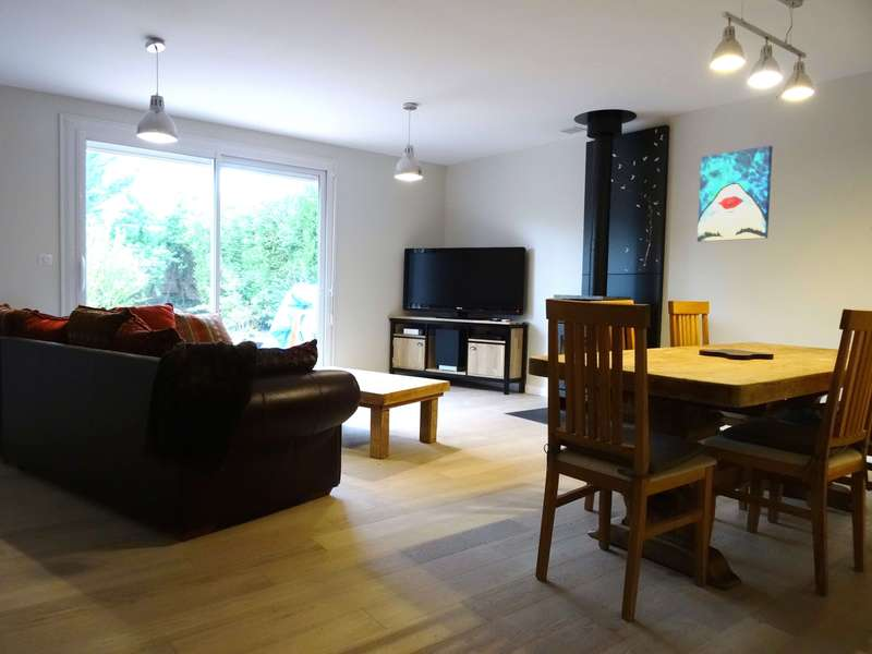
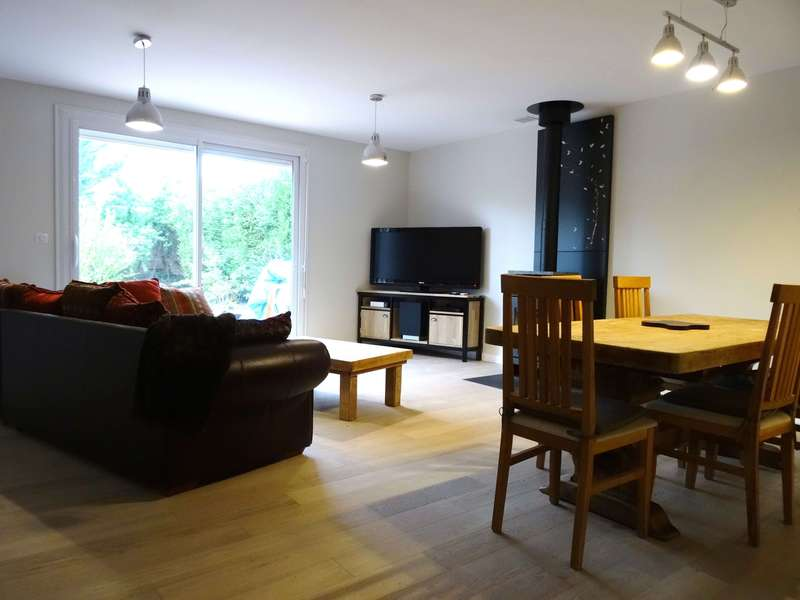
- wall art [697,145,774,243]
